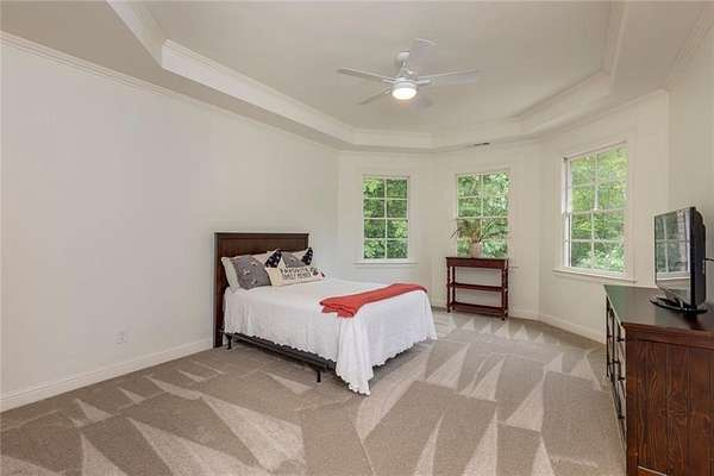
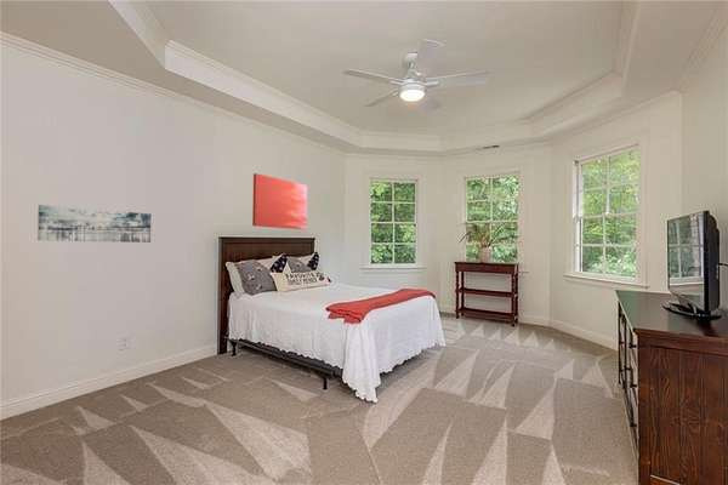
+ wall art [36,204,152,244]
+ wall art [251,172,308,230]
